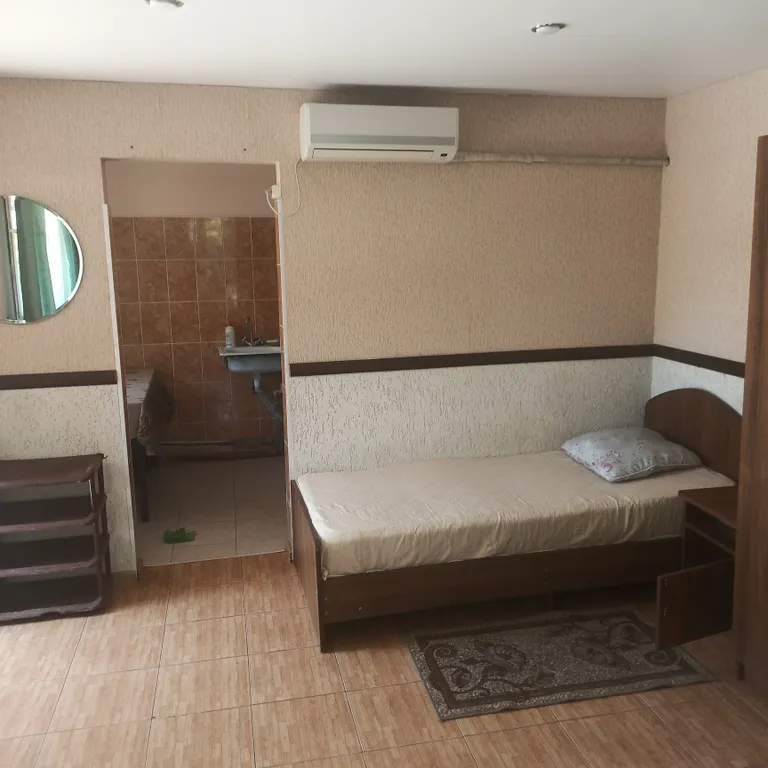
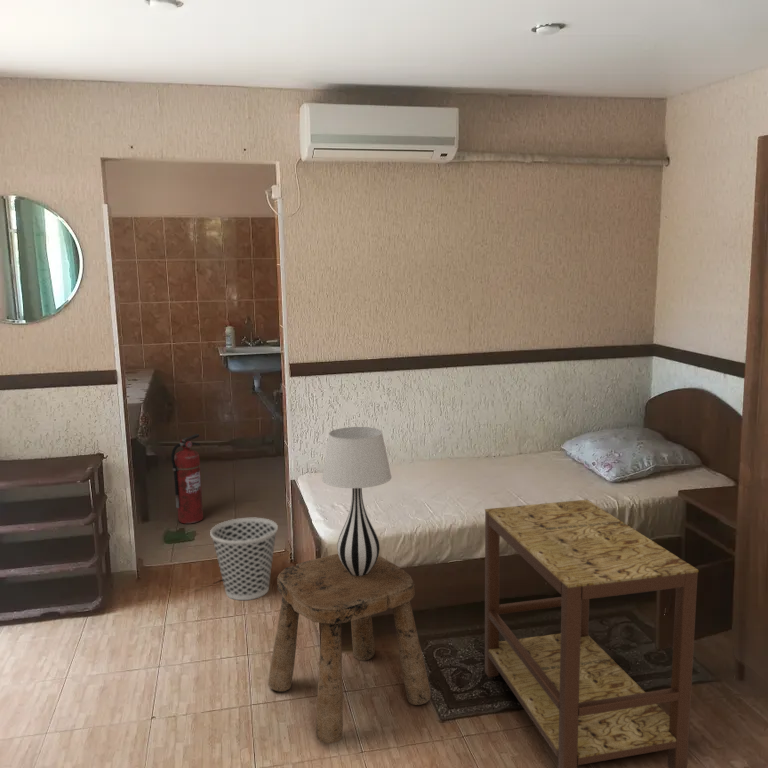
+ fire extinguisher [170,433,204,525]
+ wastebasket [209,517,279,601]
+ side table [484,499,699,768]
+ stool [267,553,432,744]
+ table lamp [321,426,392,576]
